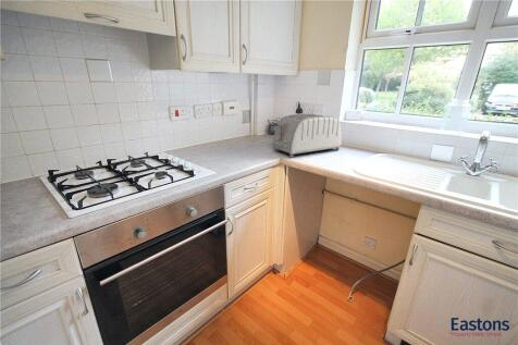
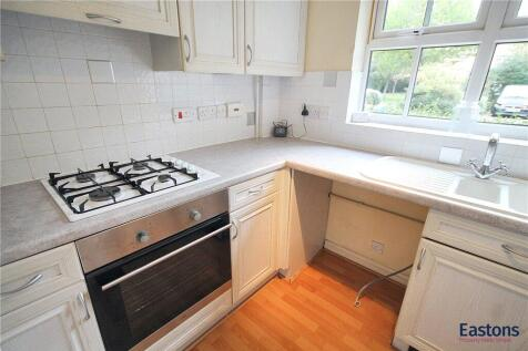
- toaster [272,113,343,158]
